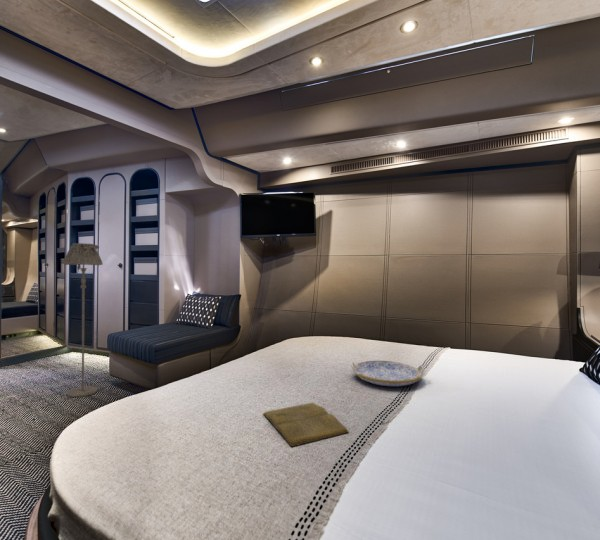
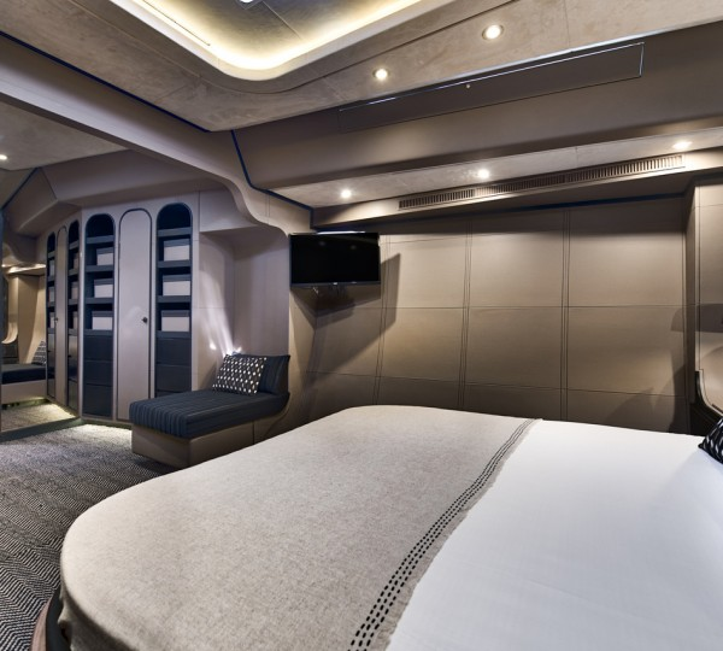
- book [262,402,350,448]
- serving tray [349,360,425,387]
- floor lamp [62,242,104,398]
